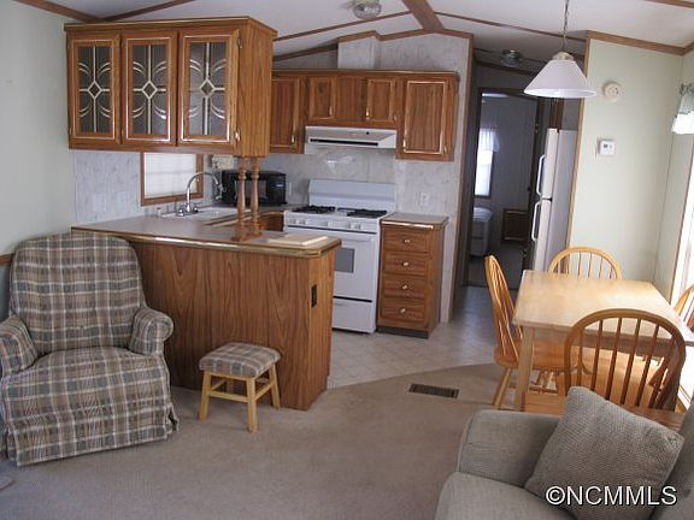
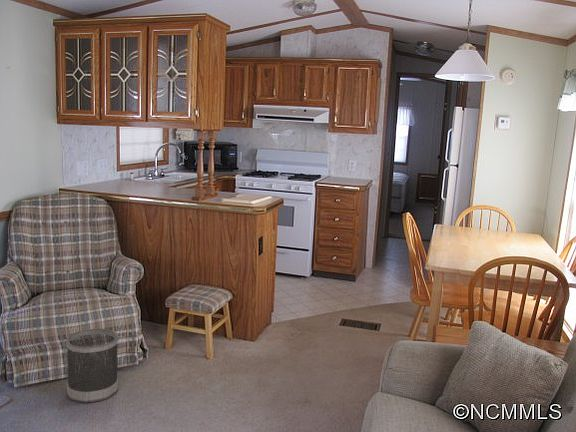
+ wastebasket [65,328,119,404]
